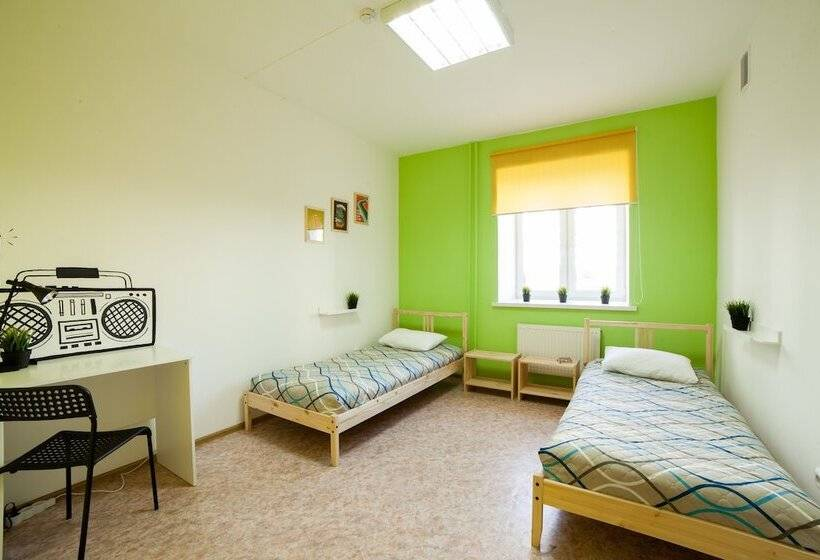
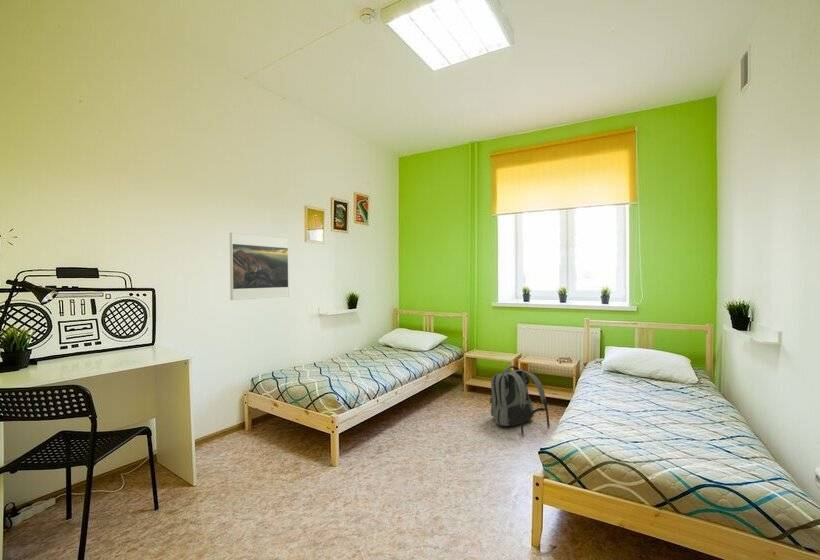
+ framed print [229,232,290,301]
+ backpack [489,365,551,438]
